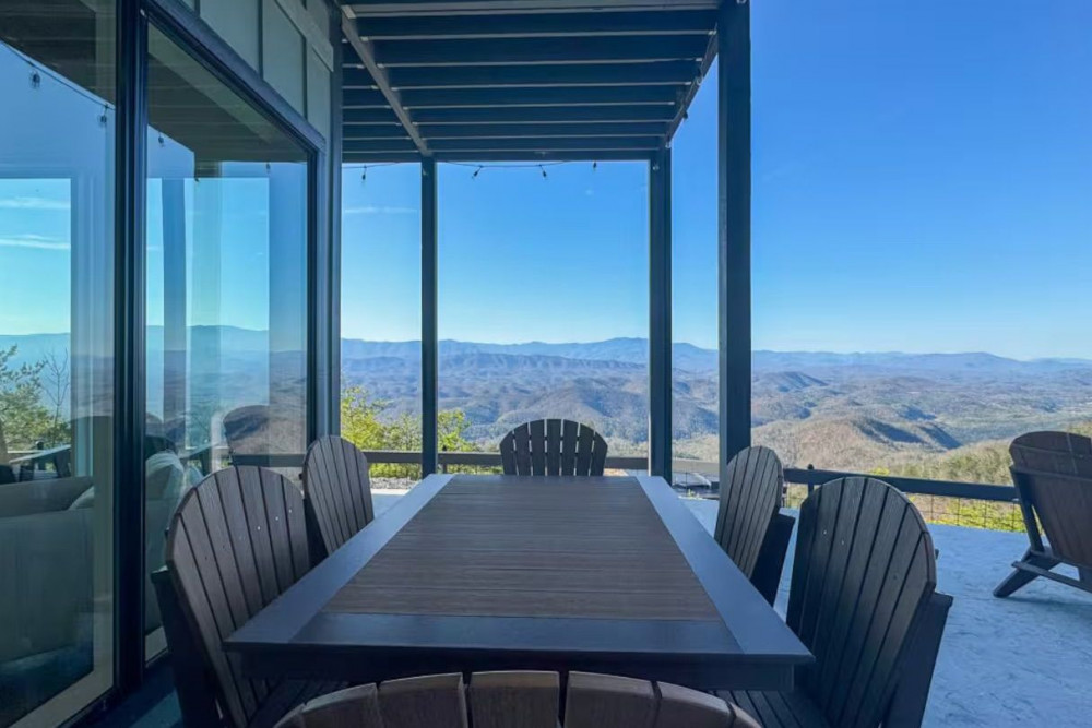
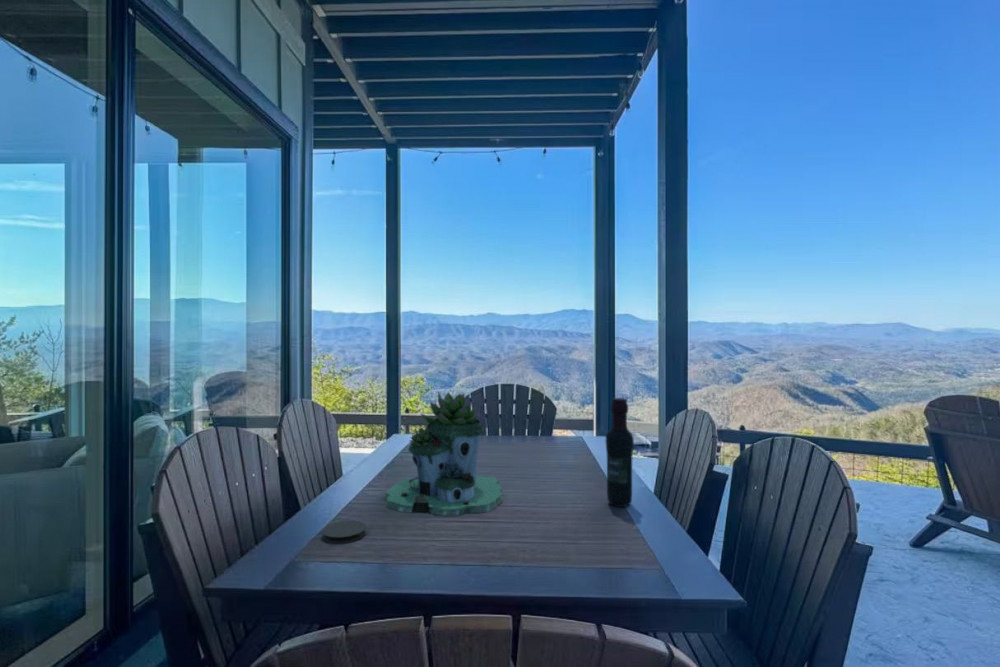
+ coaster [321,519,367,544]
+ succulent planter [383,390,504,517]
+ wine bottle [604,397,635,508]
